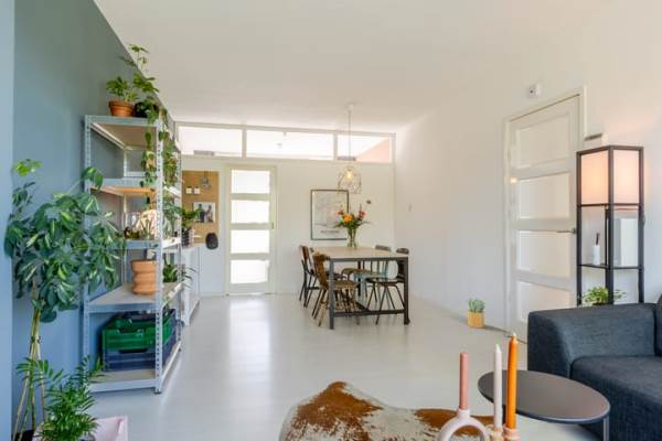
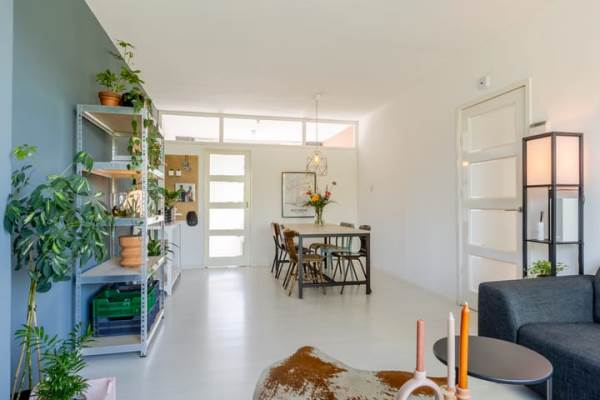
- potted plant [465,297,488,329]
